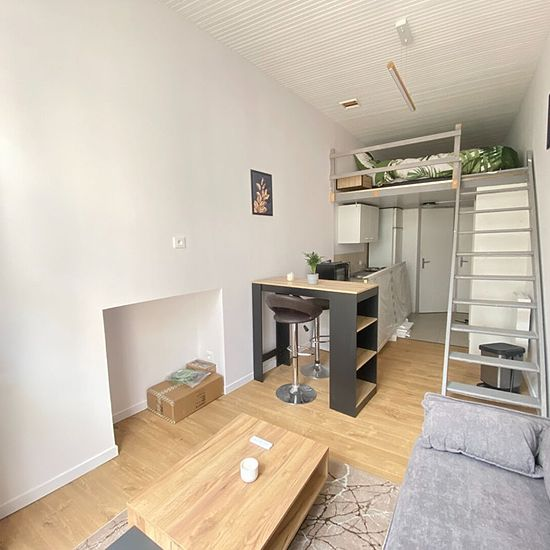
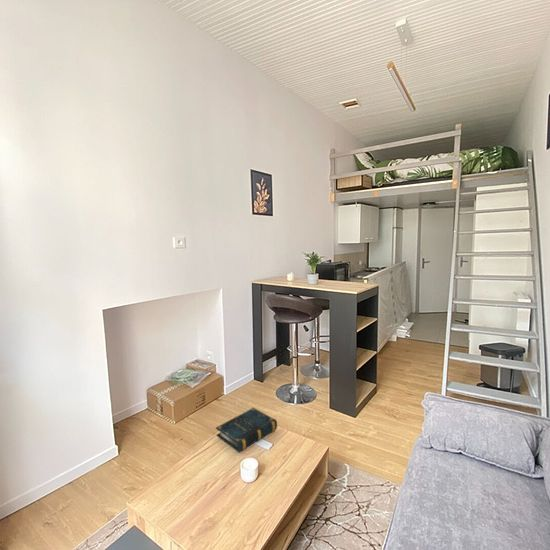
+ book [215,407,278,453]
